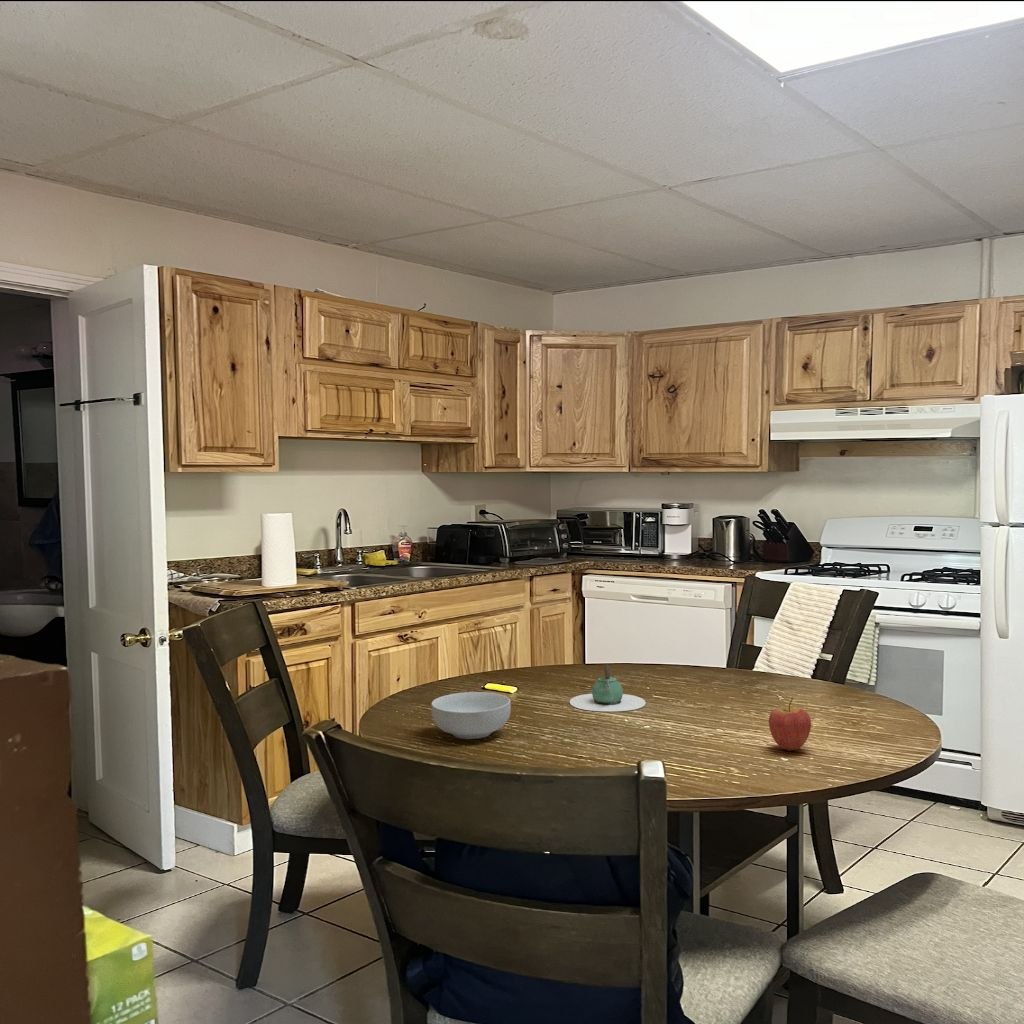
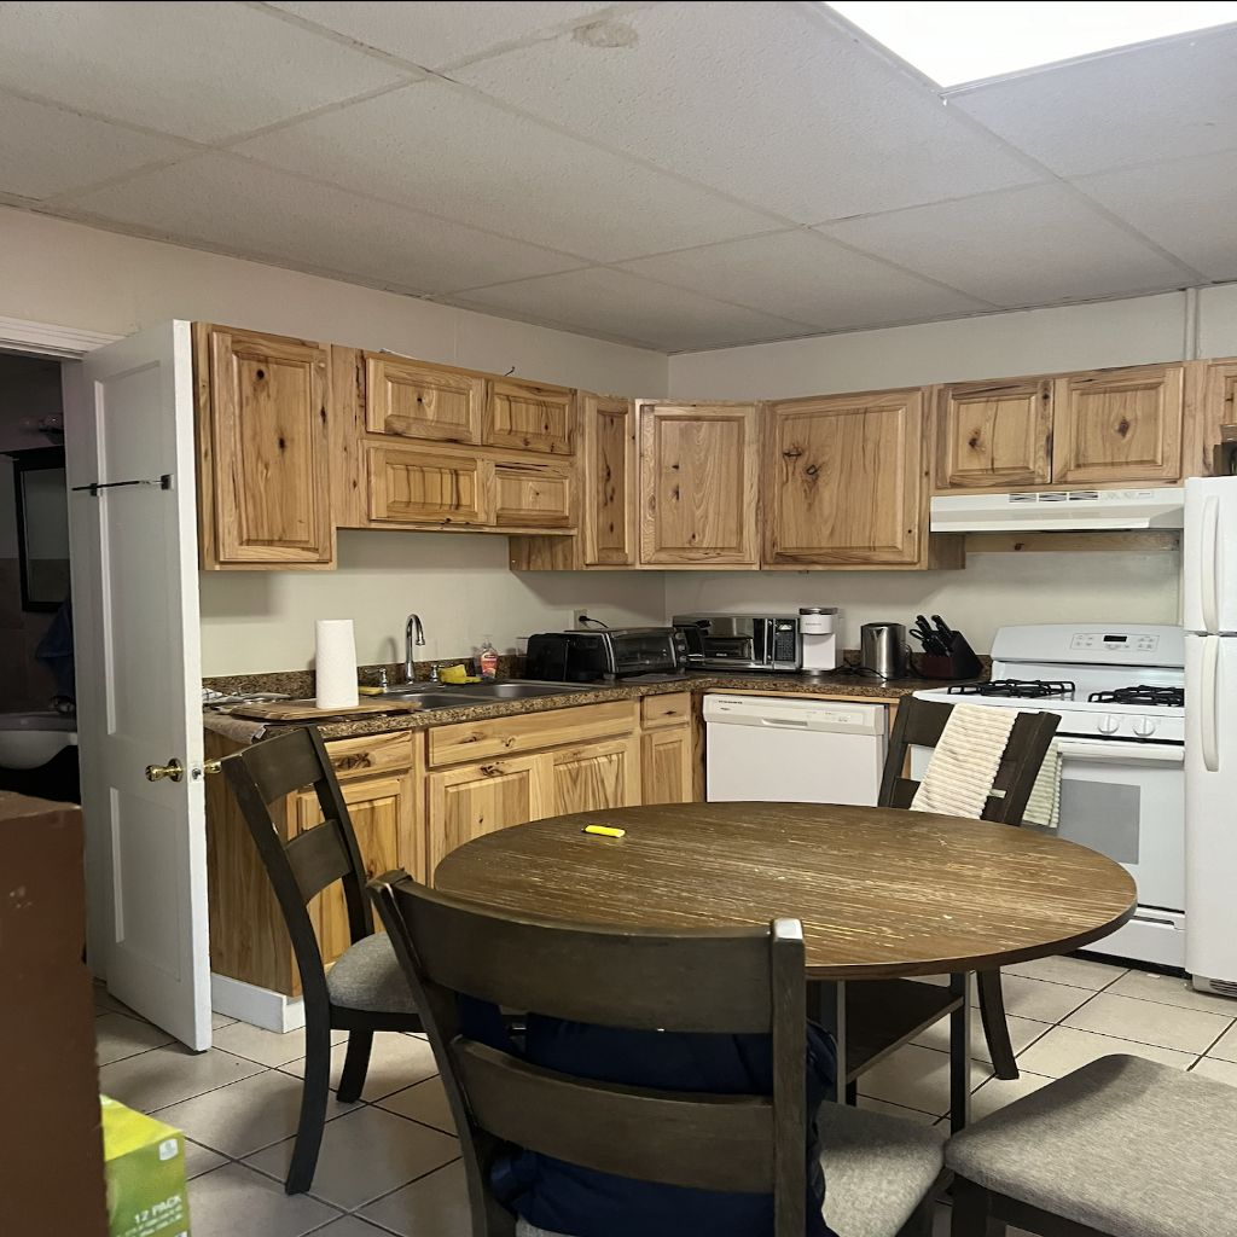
- cereal bowl [430,691,512,740]
- teapot [569,664,647,712]
- fruit [768,697,812,752]
